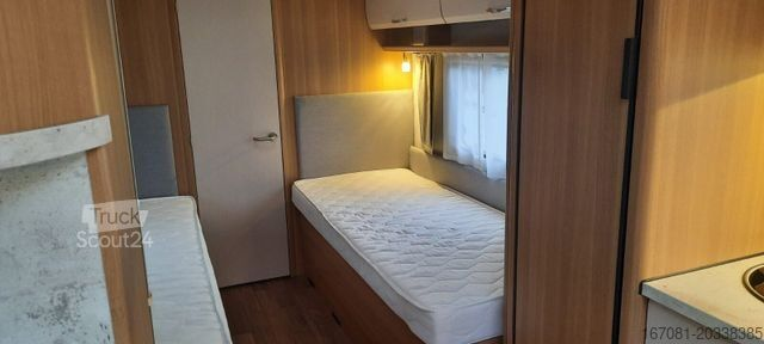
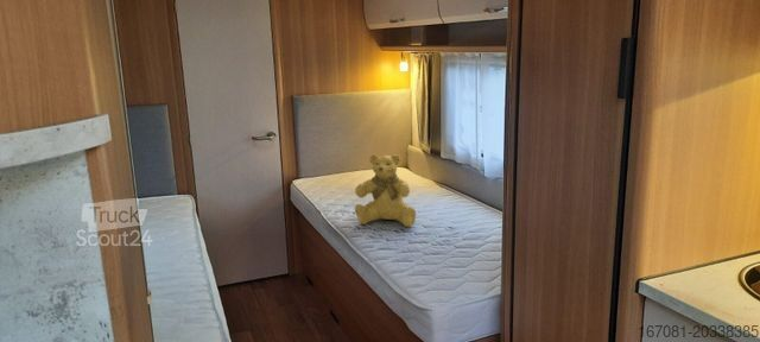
+ teddy bear [354,153,417,228]
